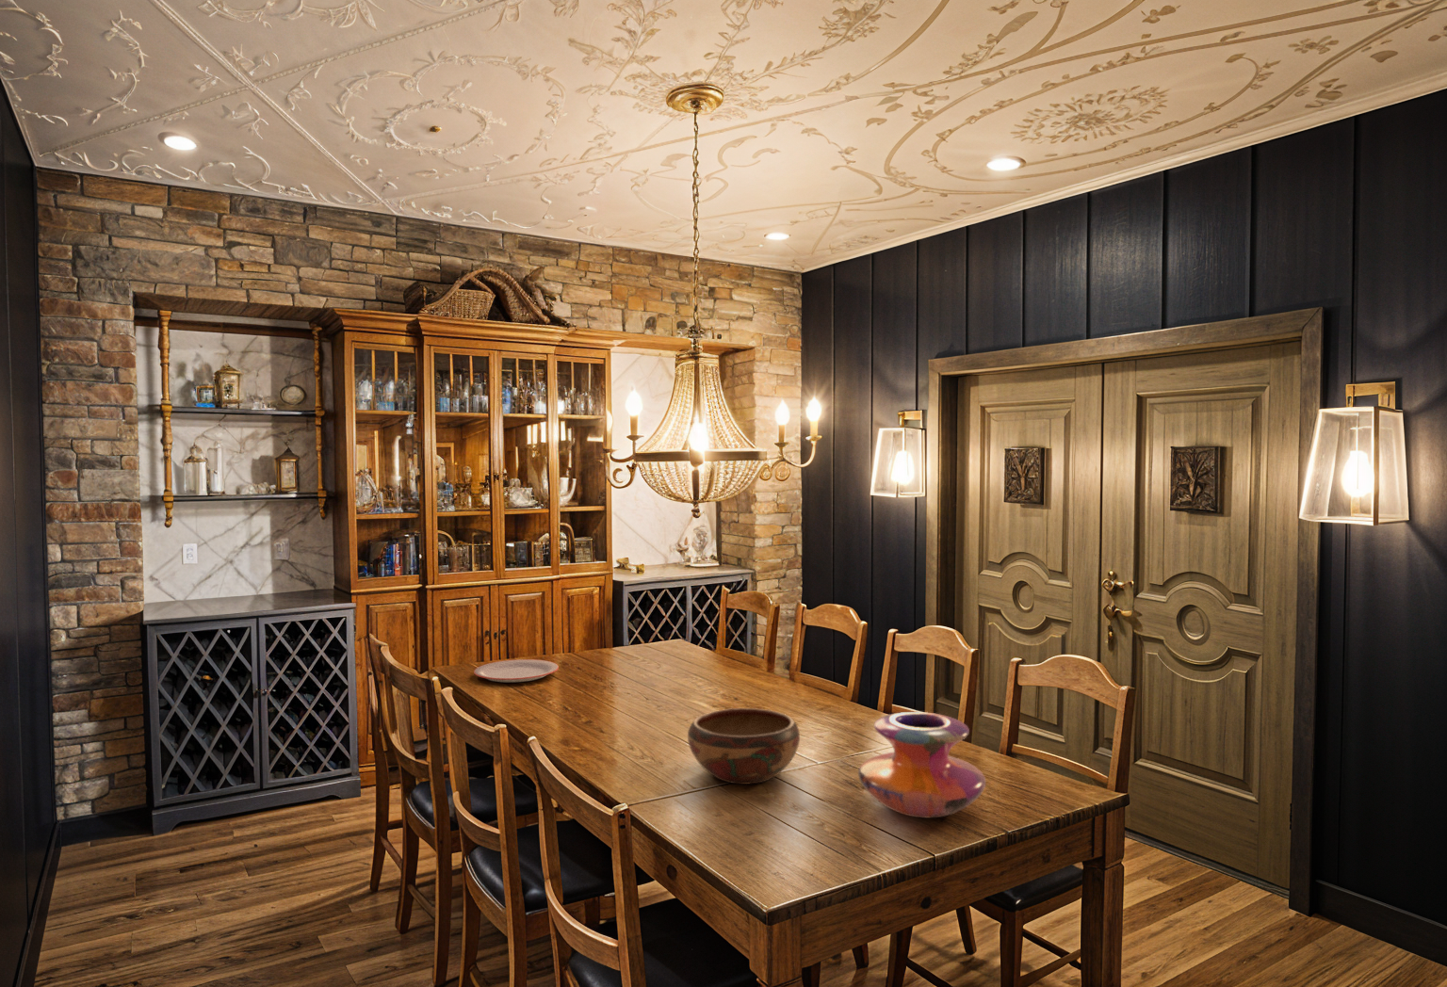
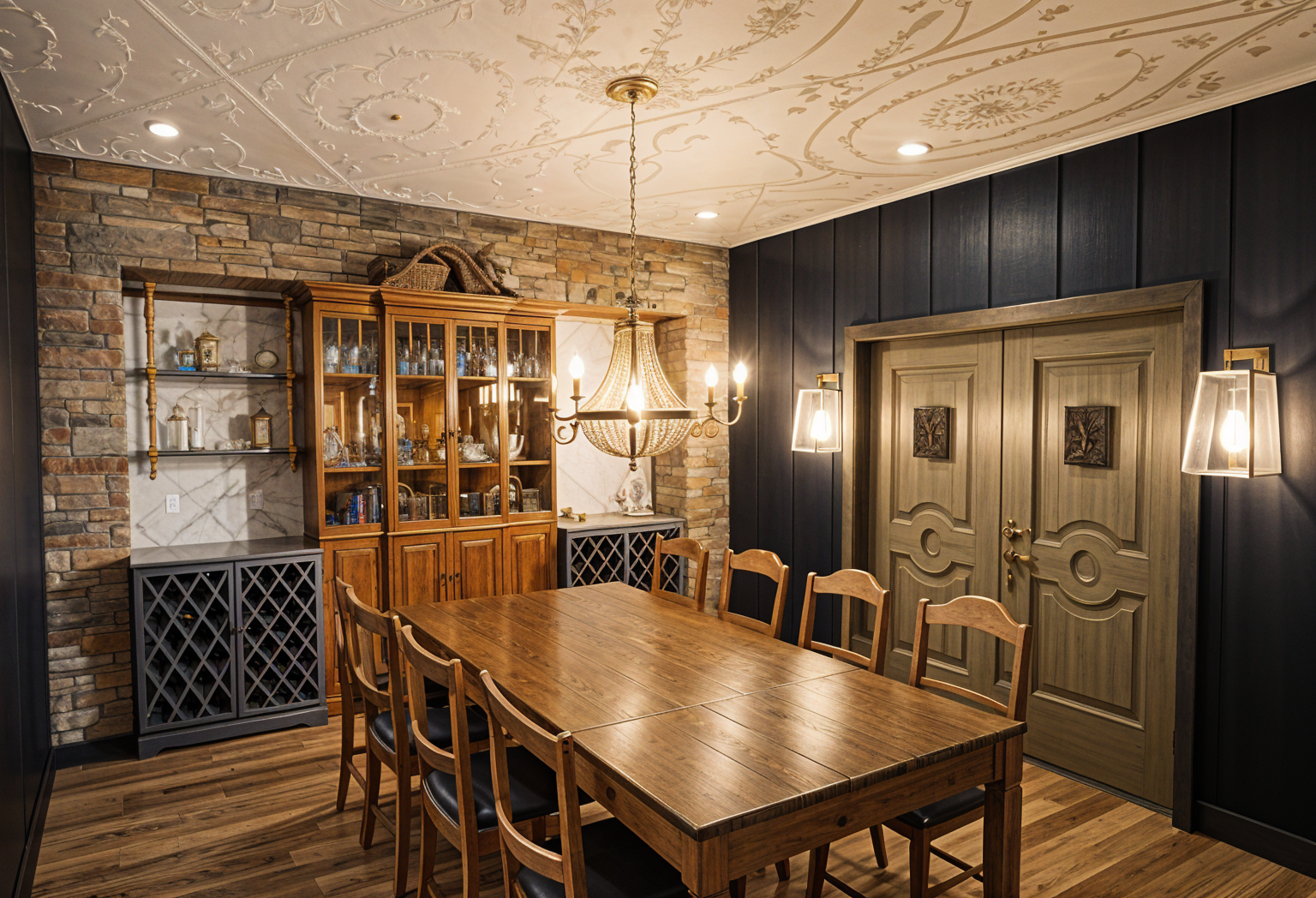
- decorative vase [858,711,986,819]
- plate [473,658,560,684]
- decorative bowl [687,708,800,786]
